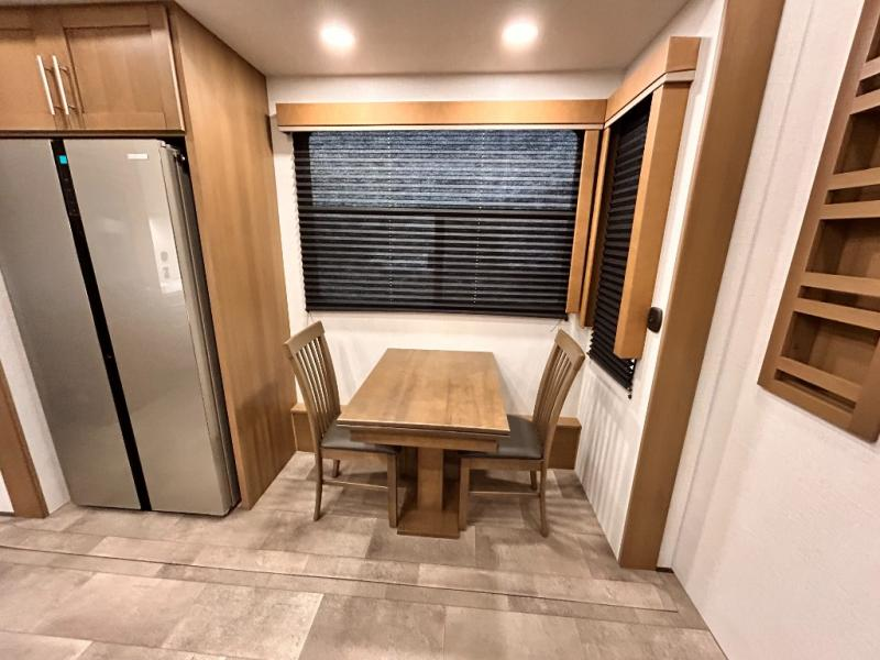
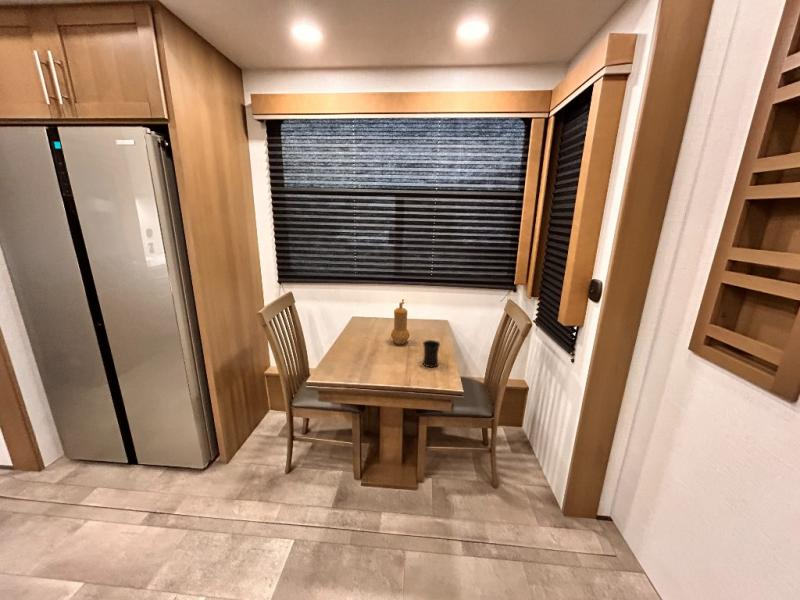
+ mug [421,339,441,368]
+ pepper mill [390,298,411,345]
